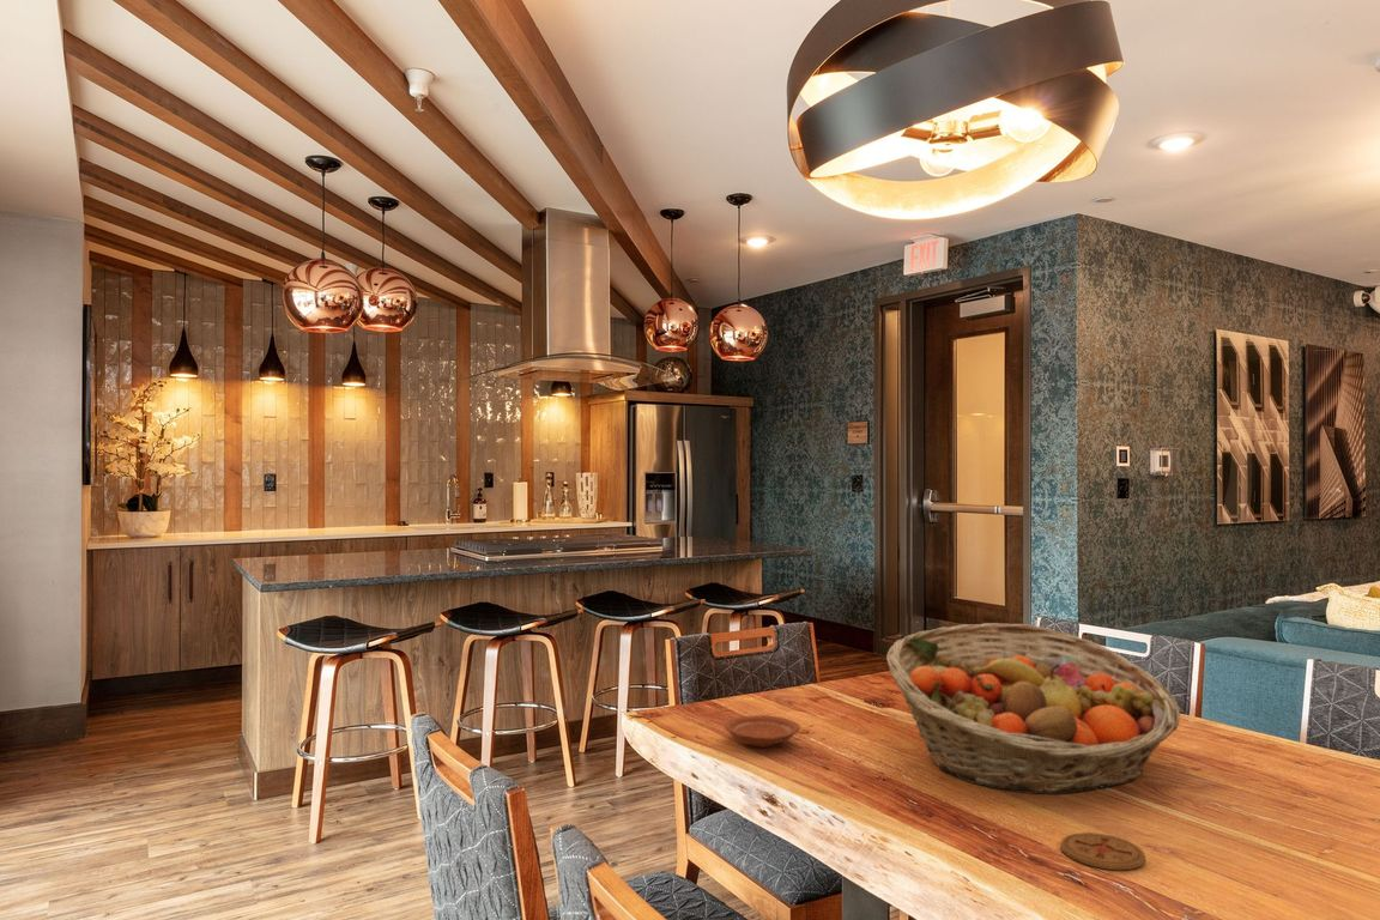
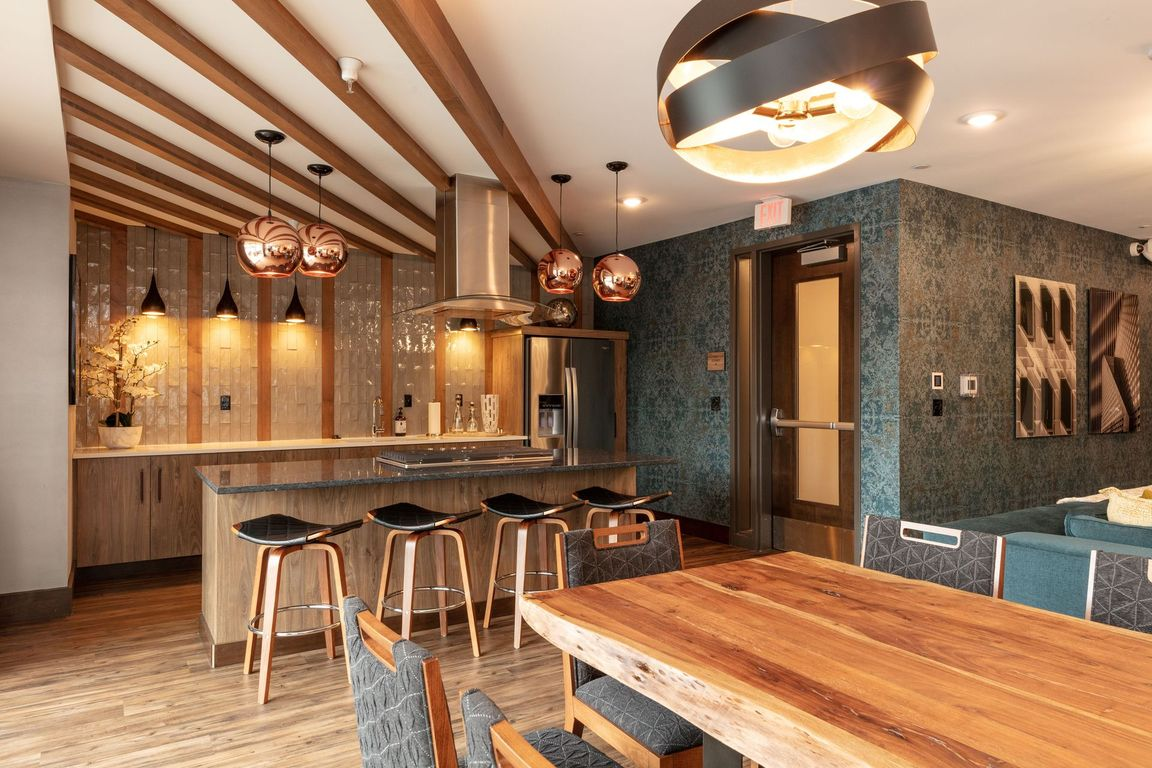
- fruit basket [885,622,1181,795]
- coaster [1060,831,1146,871]
- plate [724,714,801,749]
